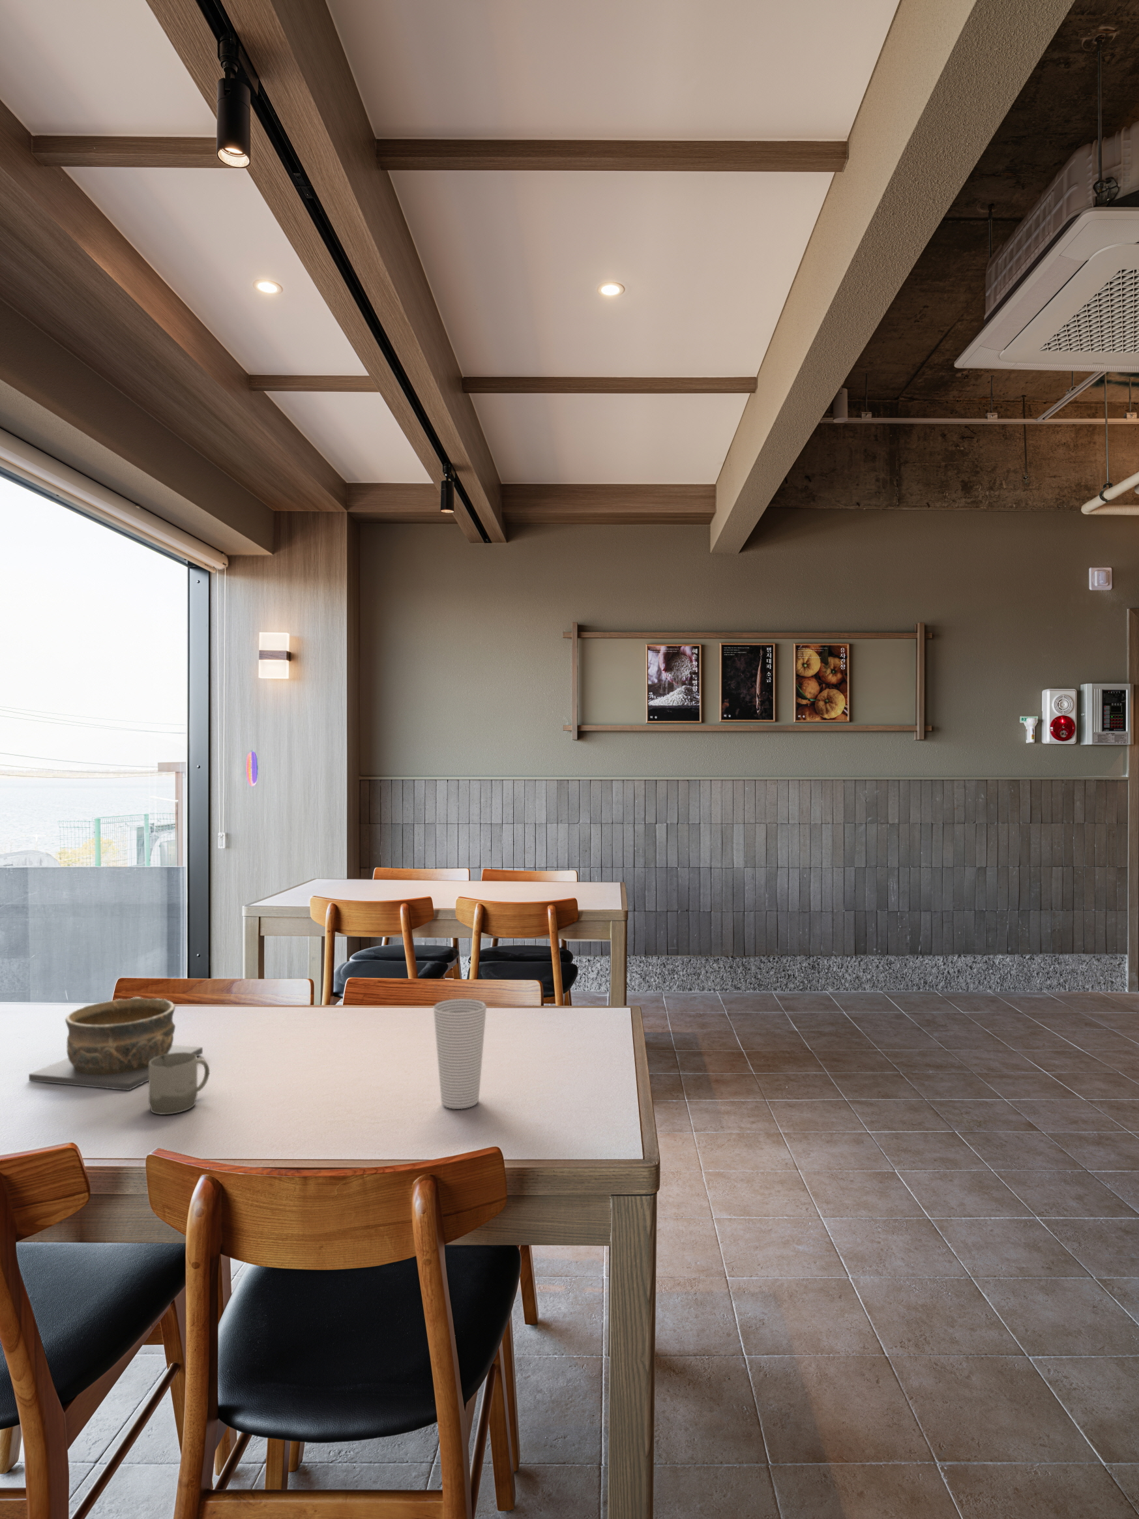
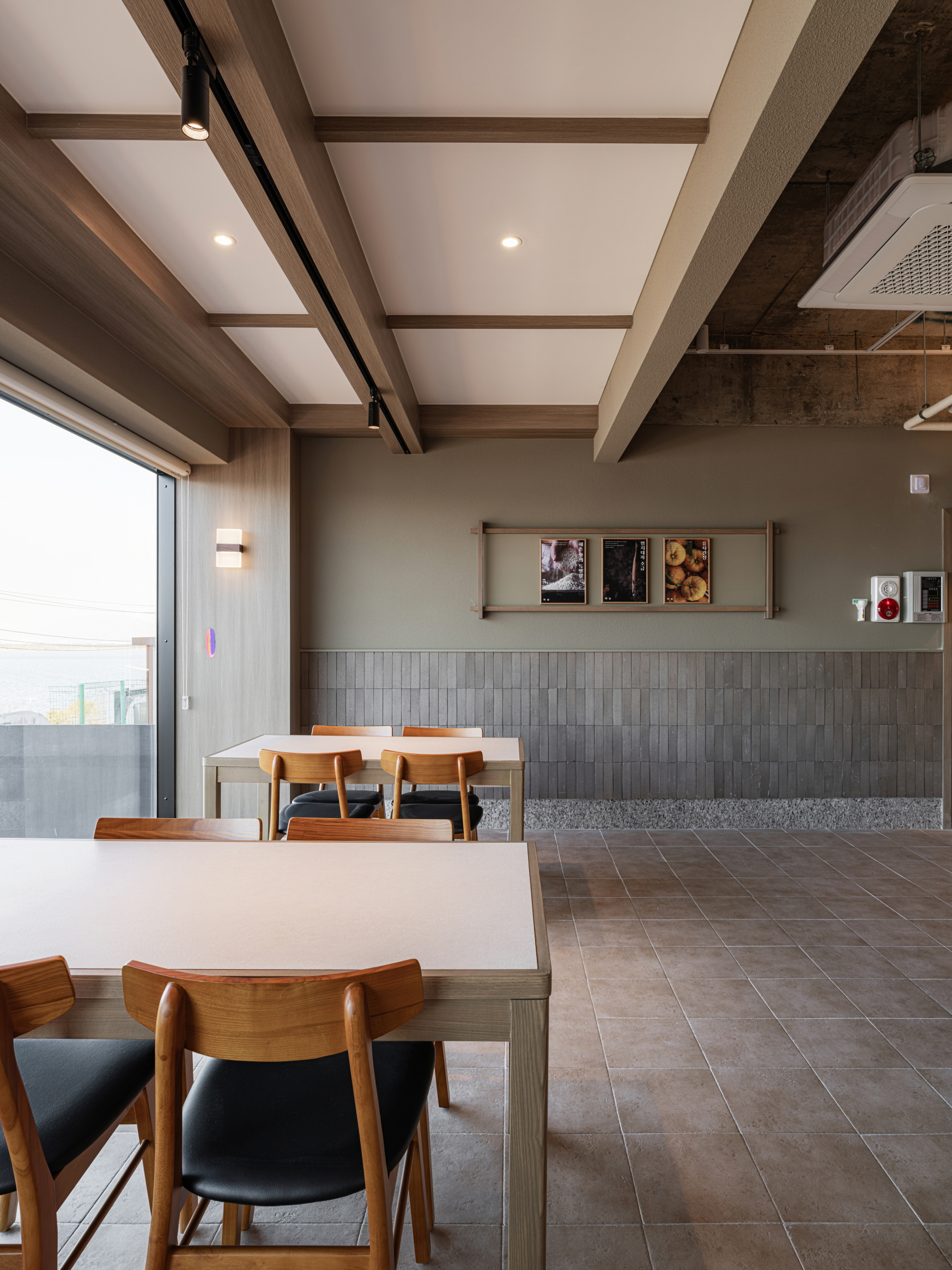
- bowl [28,996,203,1091]
- cup [432,998,487,1110]
- cup [148,1053,209,1116]
